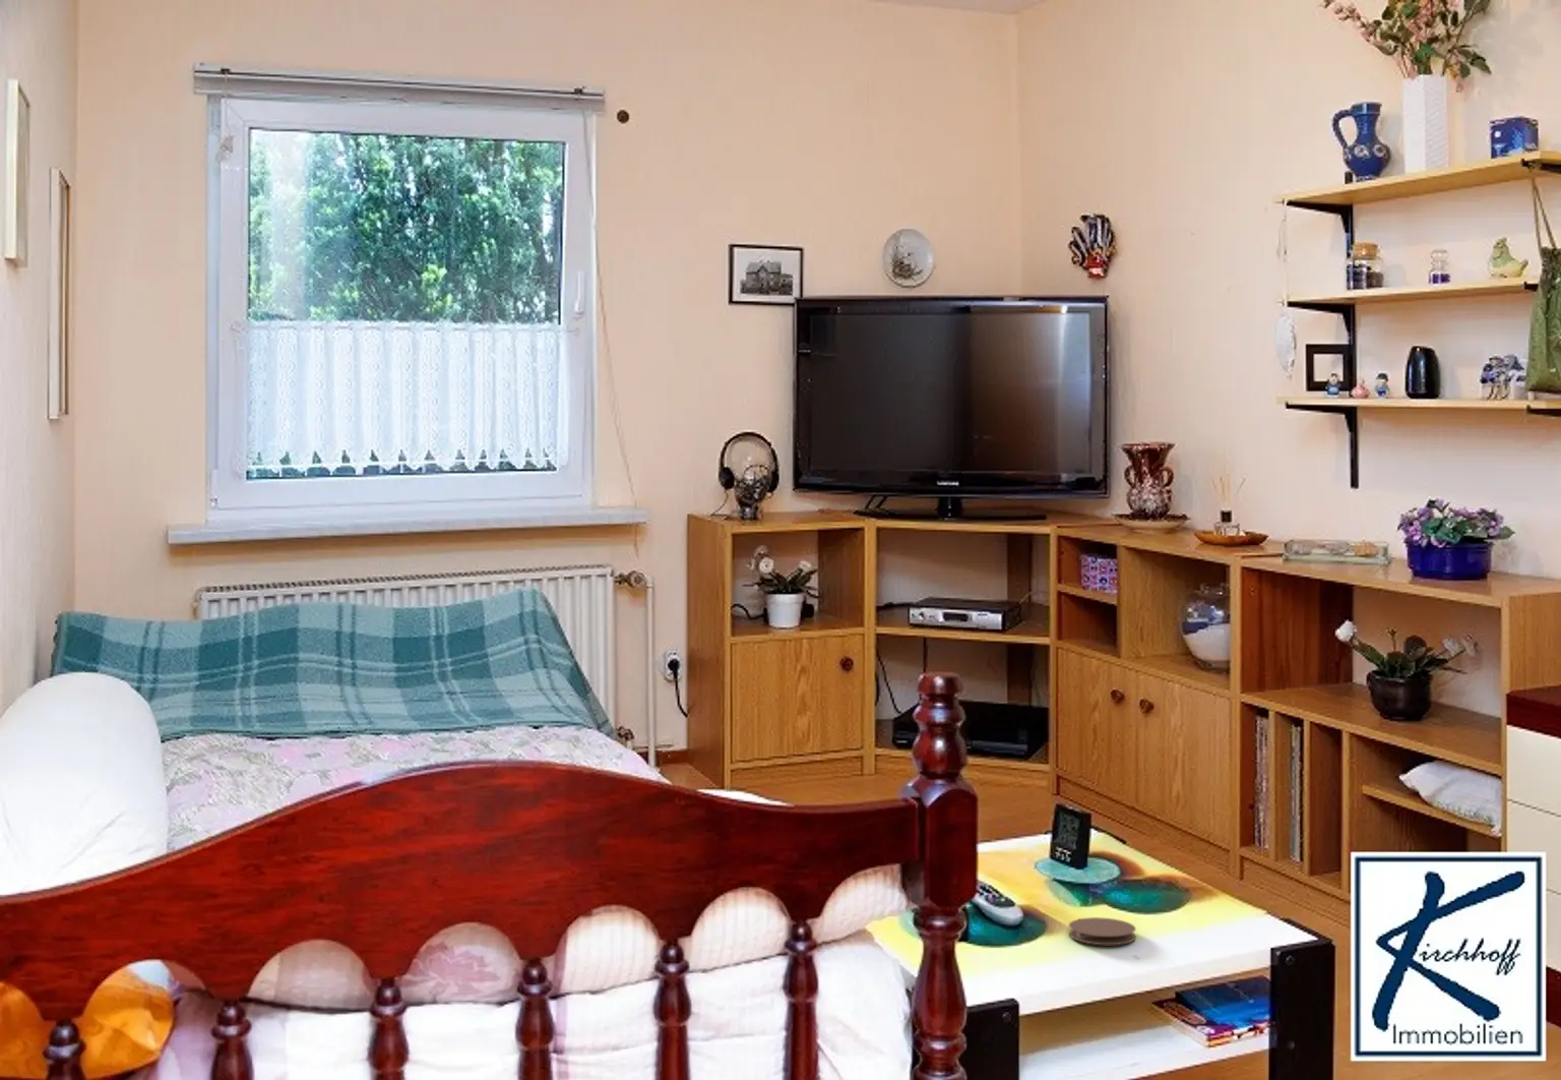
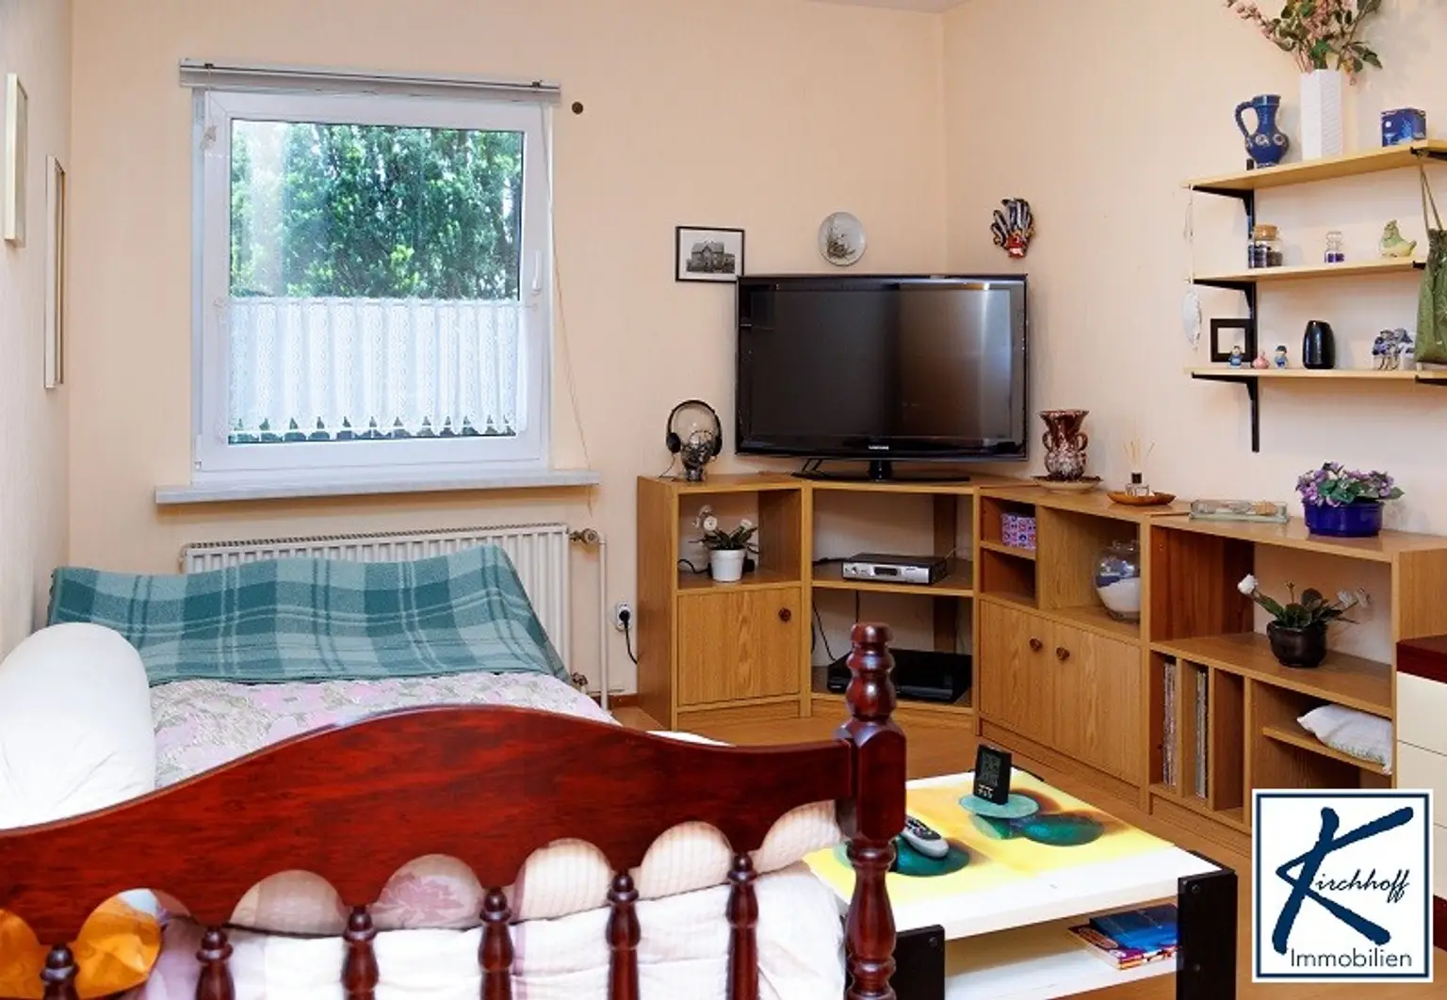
- coaster [1068,916,1138,946]
